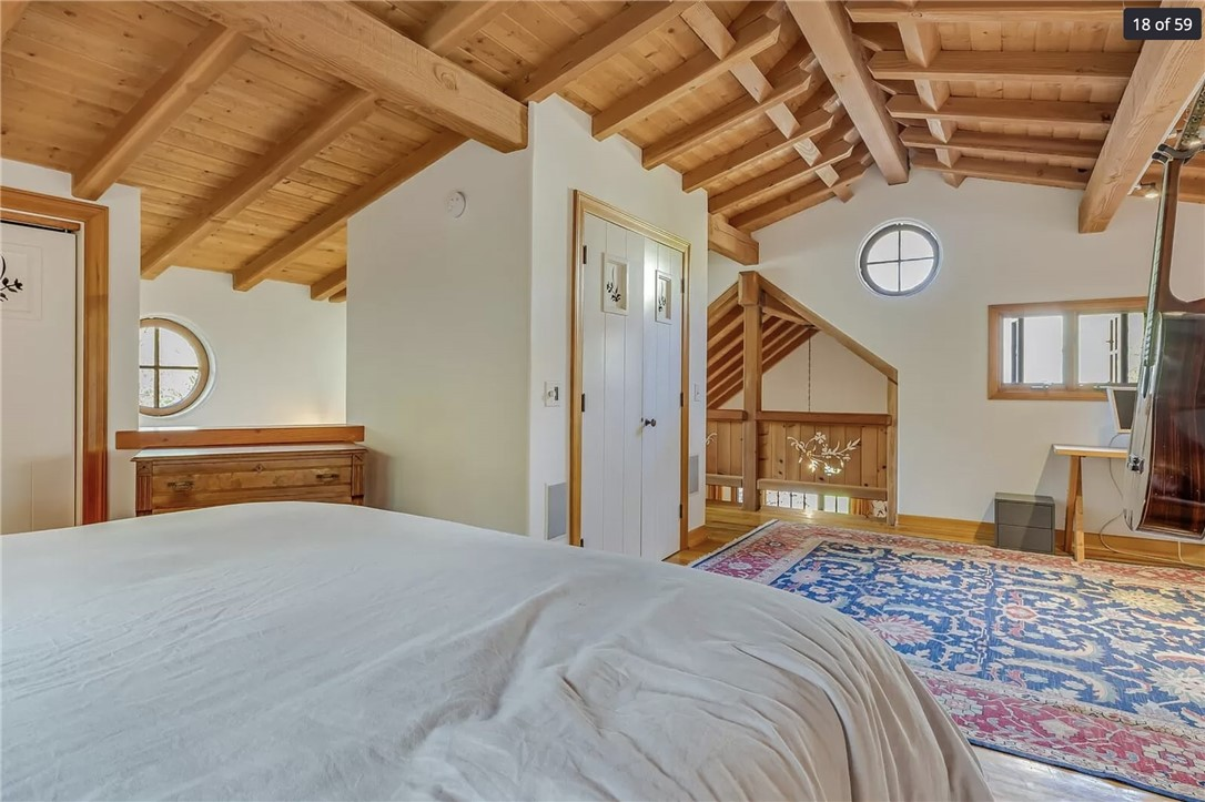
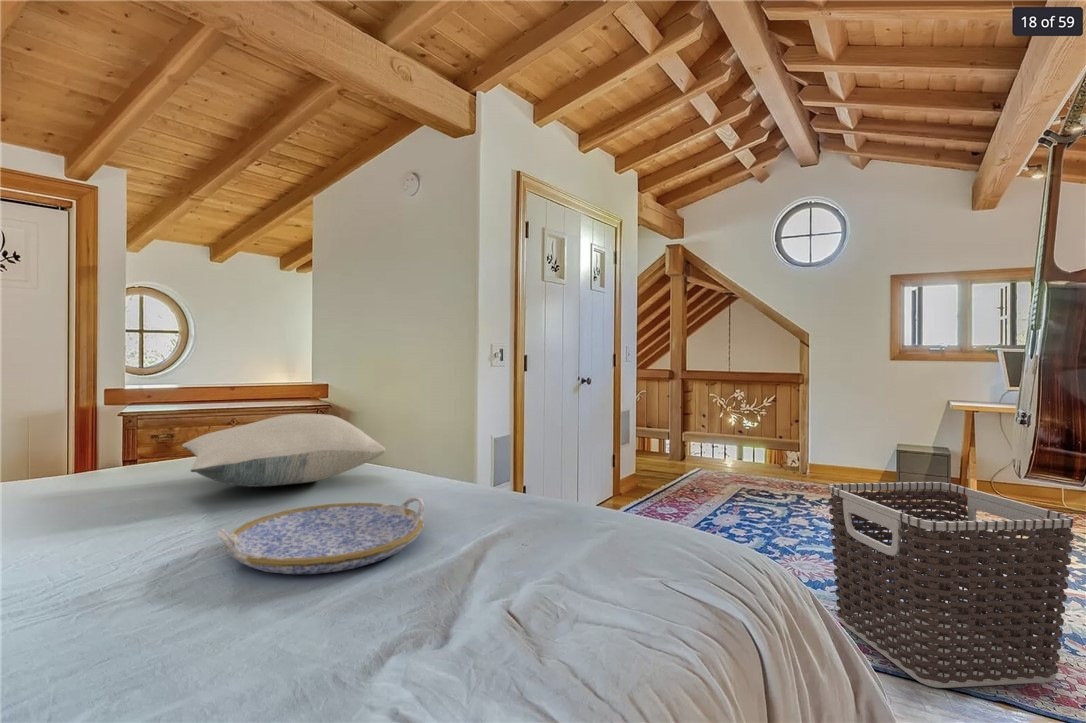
+ clothes hamper [827,481,1075,689]
+ pillow [181,413,386,488]
+ serving tray [216,495,425,575]
